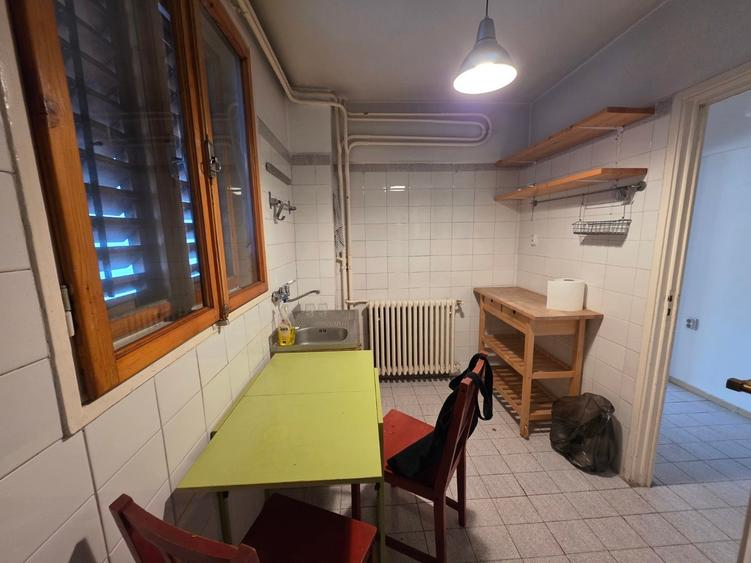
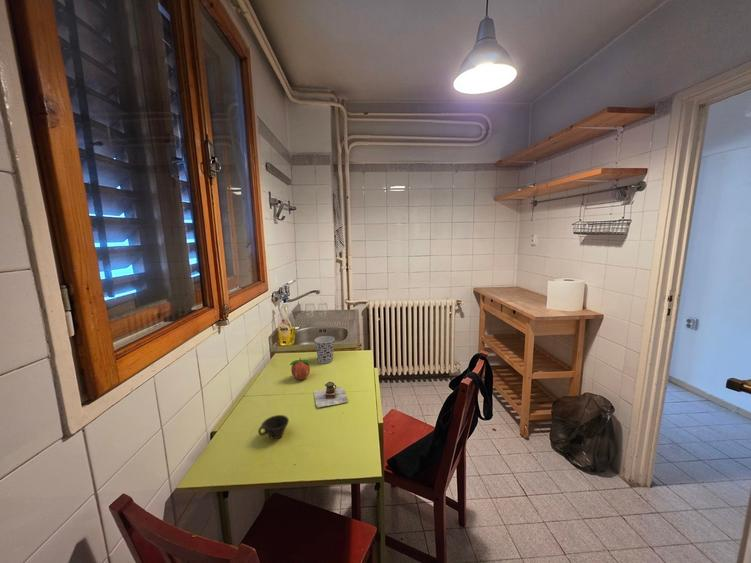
+ fruit [289,357,312,381]
+ teapot [313,381,349,409]
+ cup [313,335,336,364]
+ cup [257,414,290,440]
